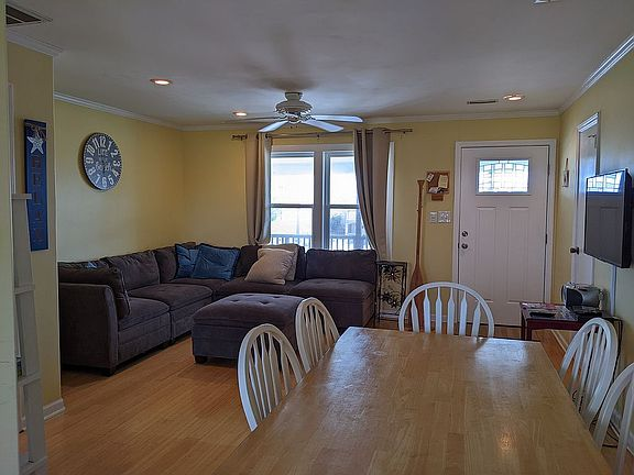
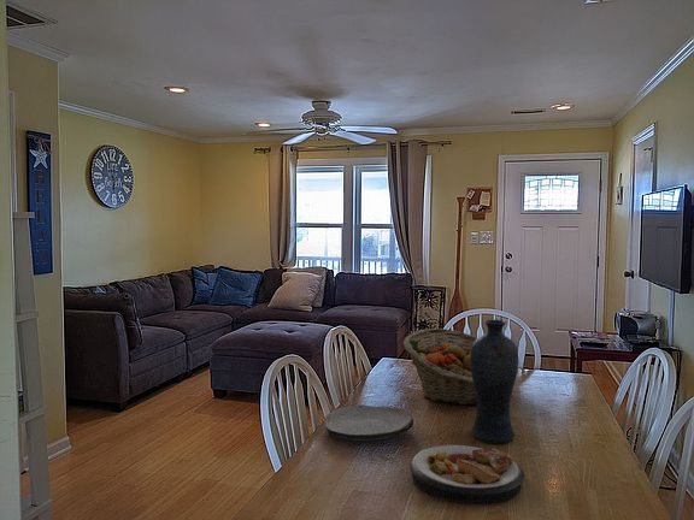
+ vase [470,319,519,444]
+ fruit basket [402,327,519,407]
+ plate [323,404,414,442]
+ plate [408,443,525,506]
